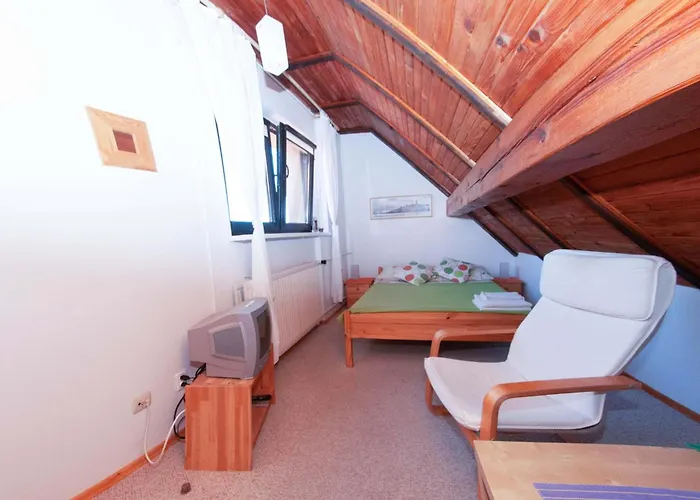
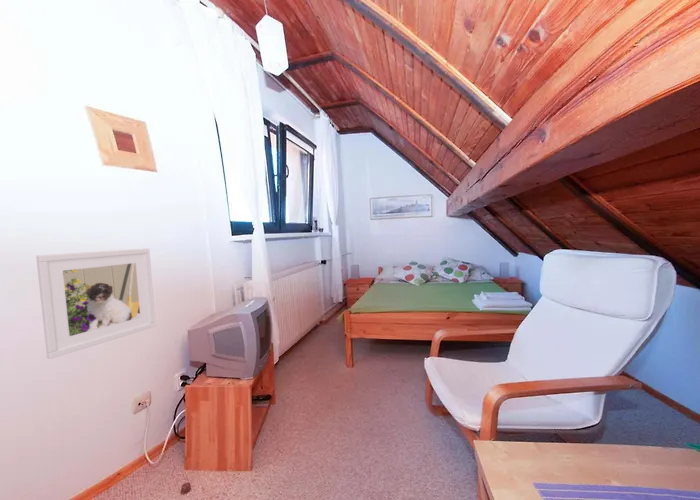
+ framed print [35,247,157,360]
